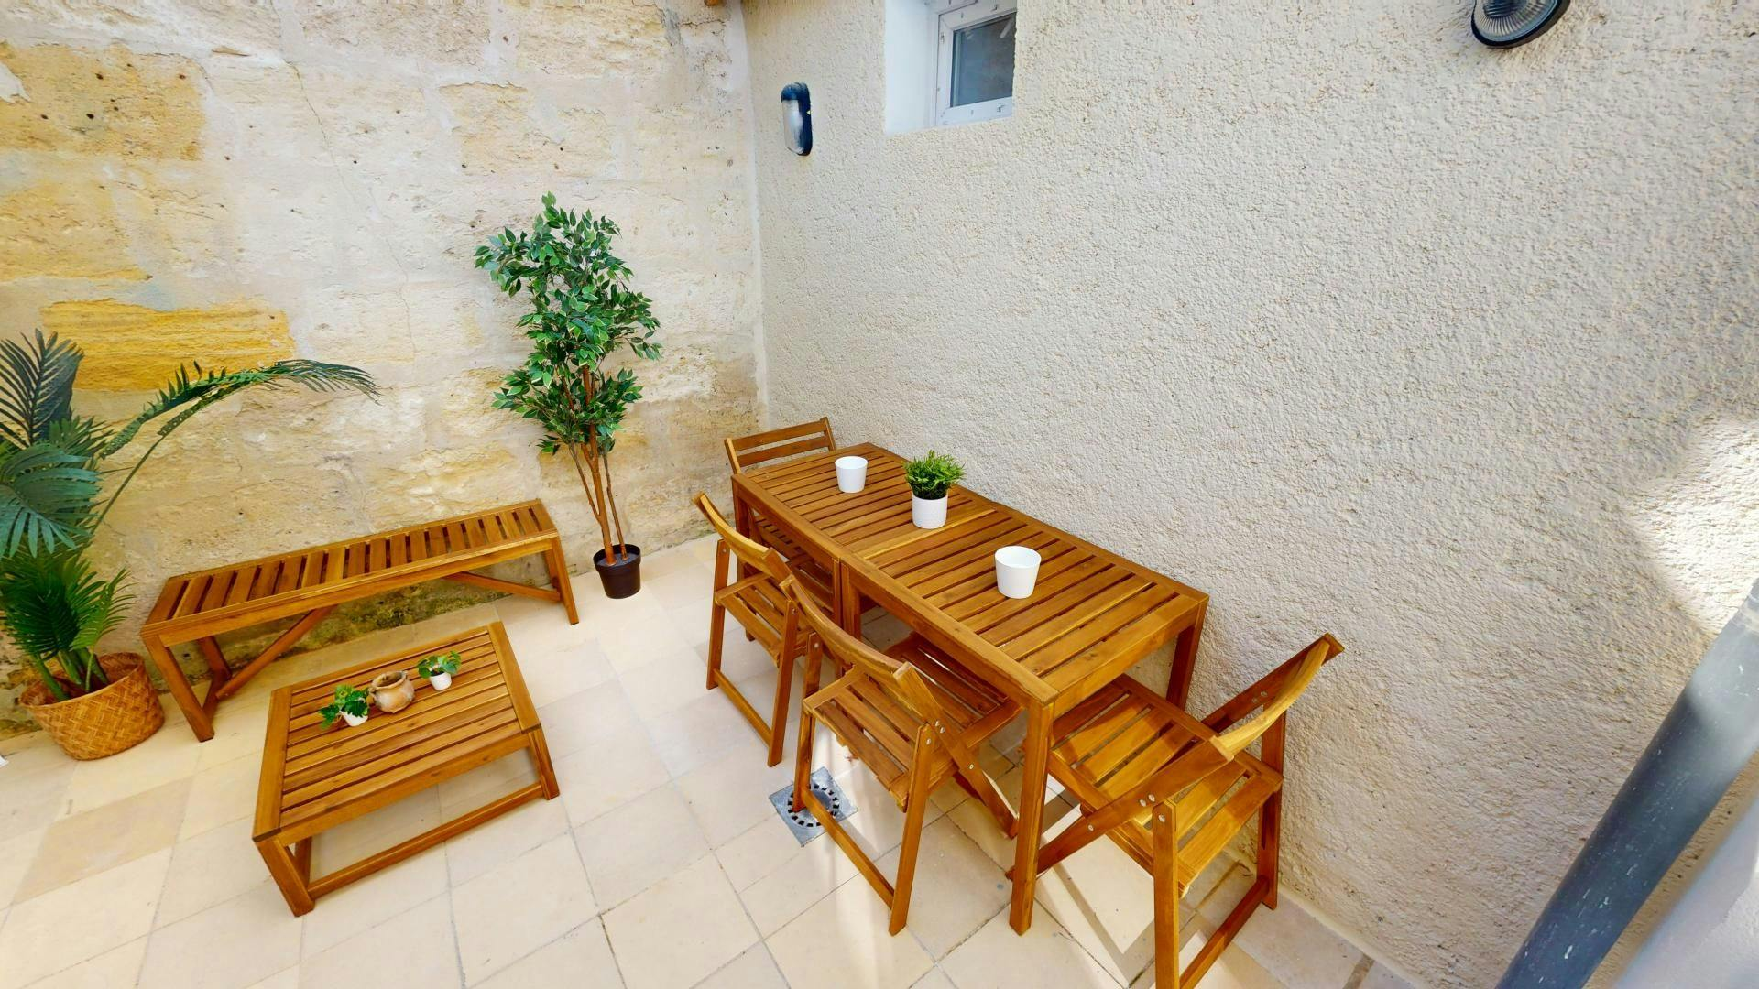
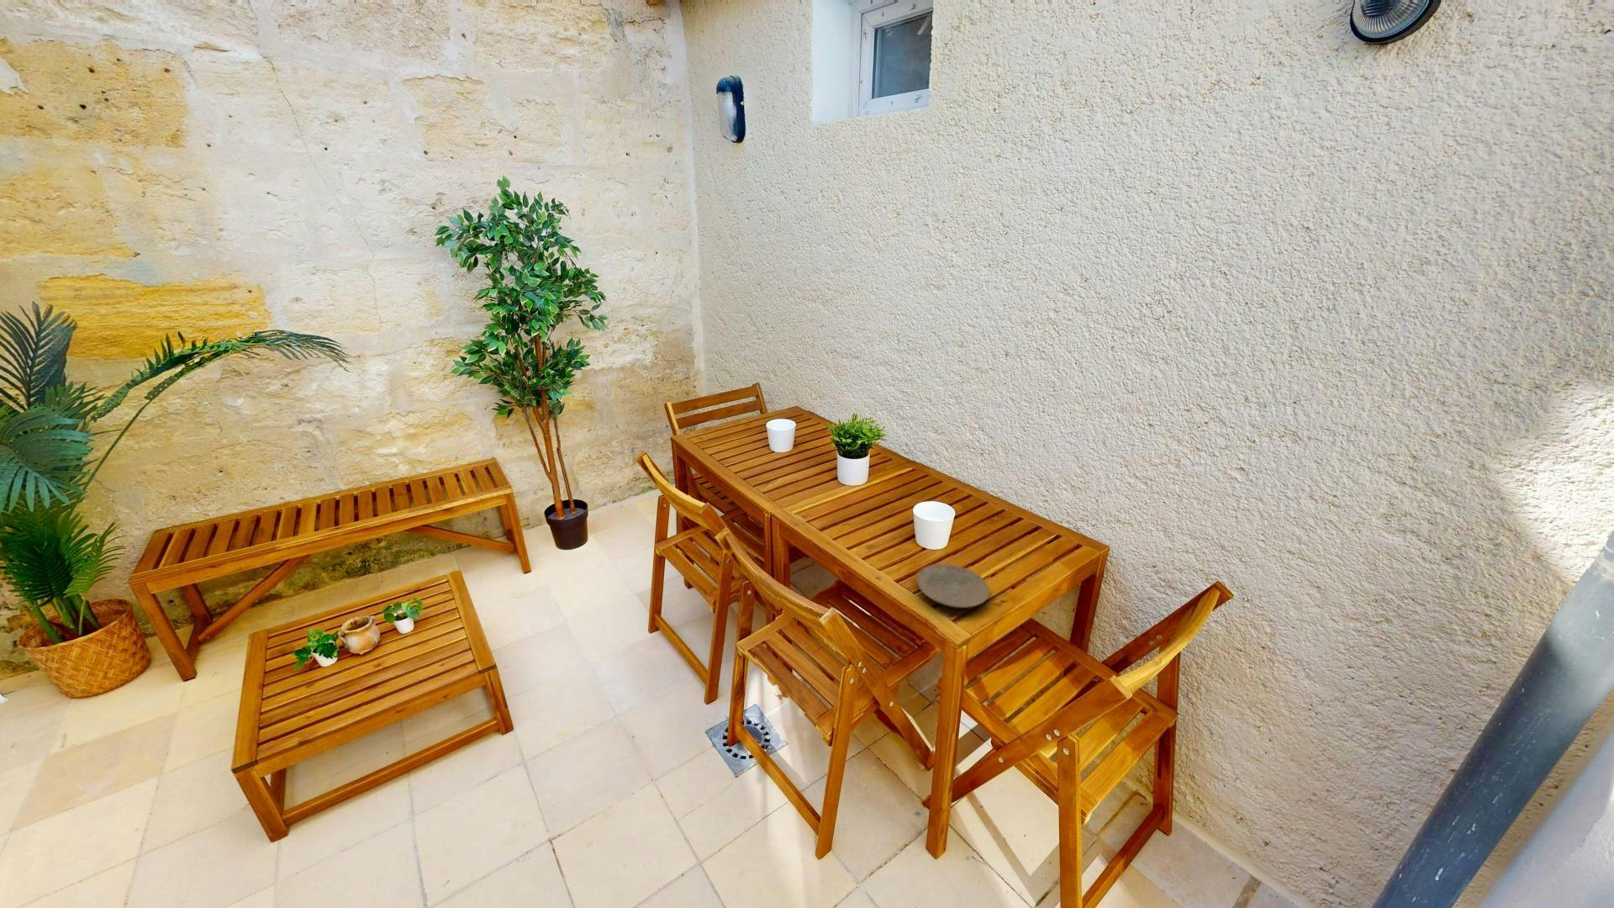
+ plate [916,562,990,609]
